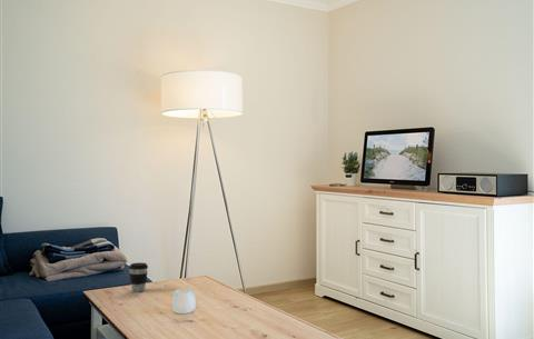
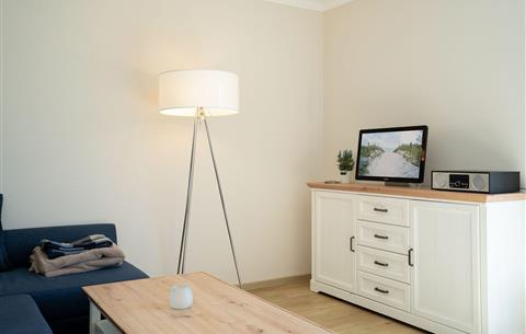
- coffee cup [128,261,149,293]
